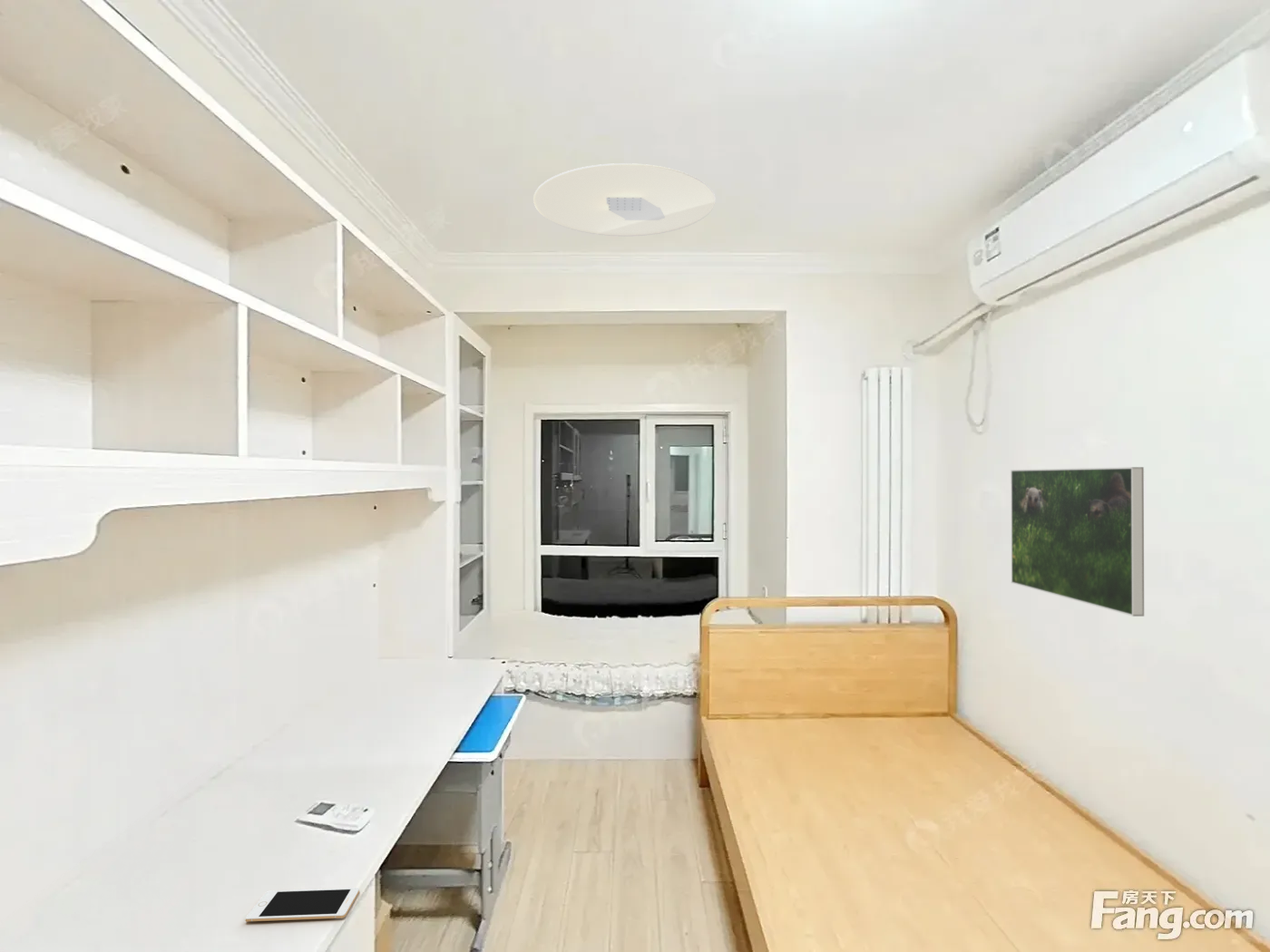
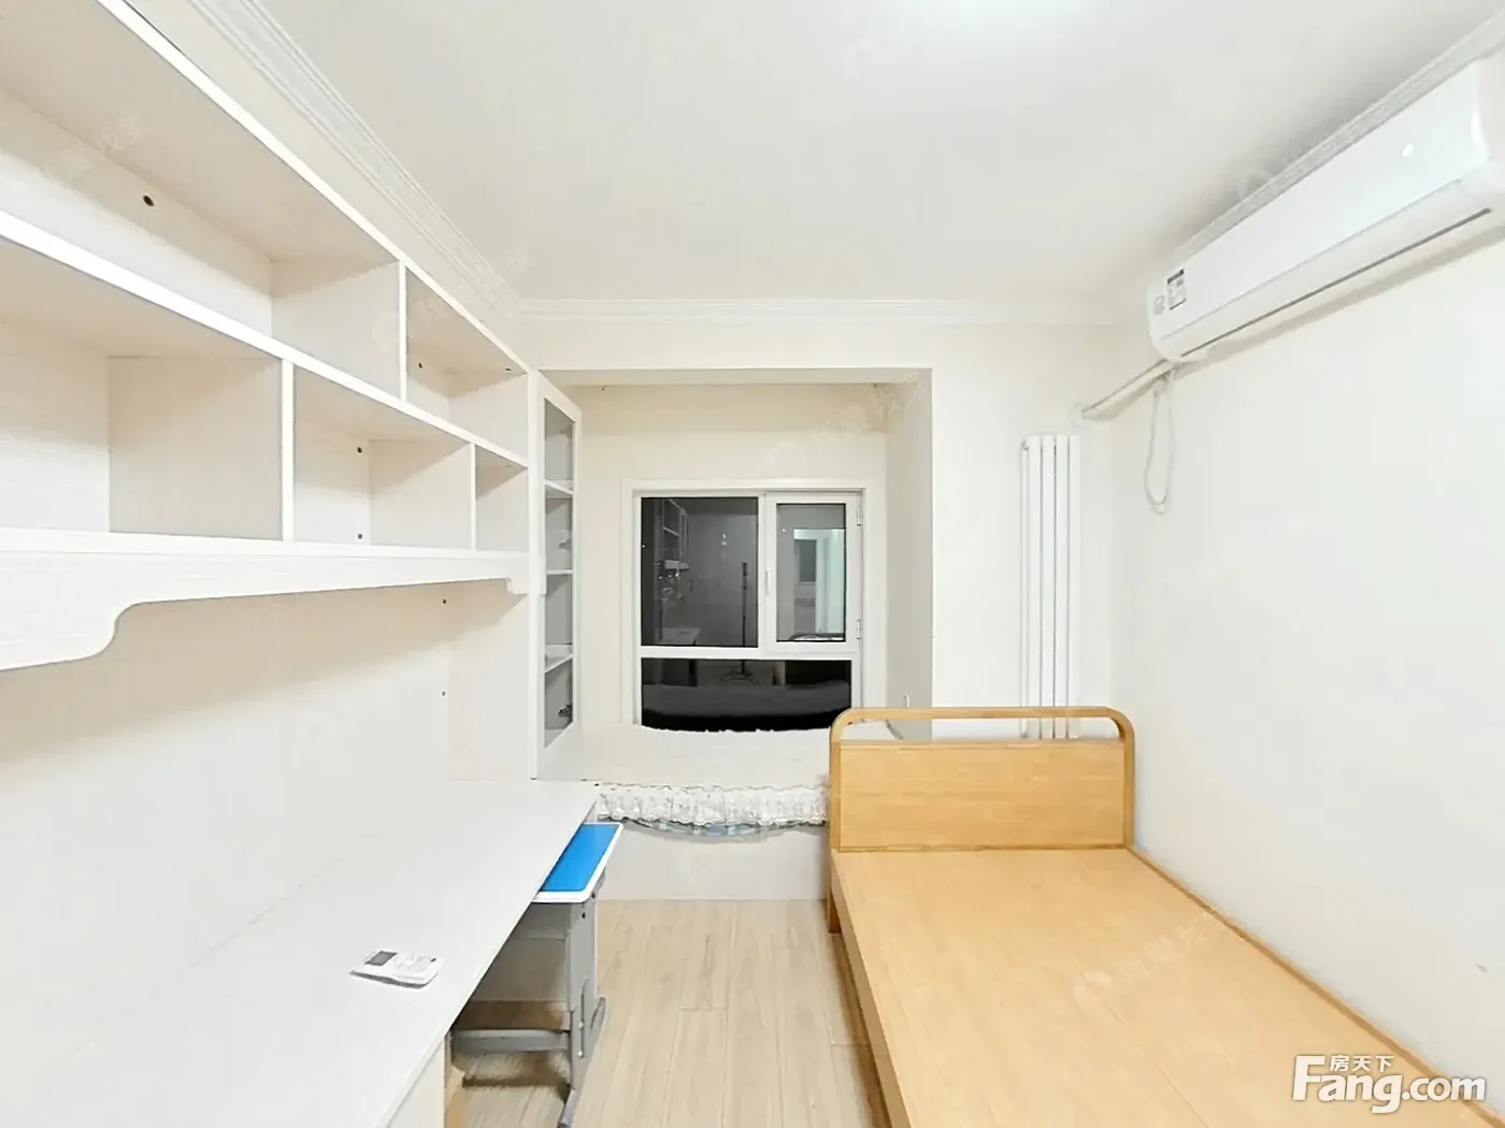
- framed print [1010,466,1145,617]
- cell phone [245,887,360,923]
- ceiling light [532,162,717,238]
